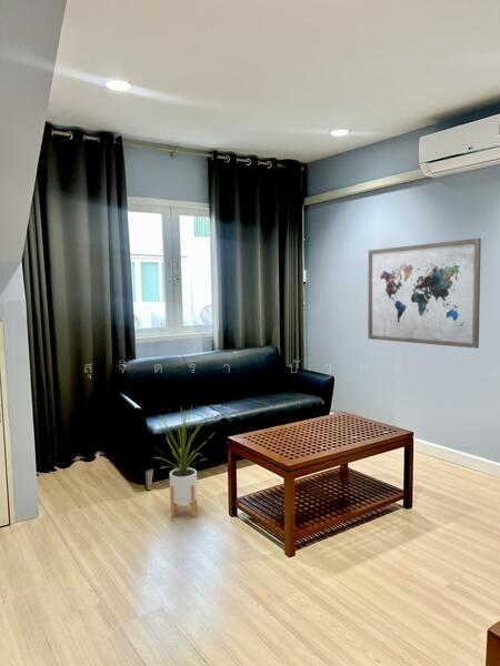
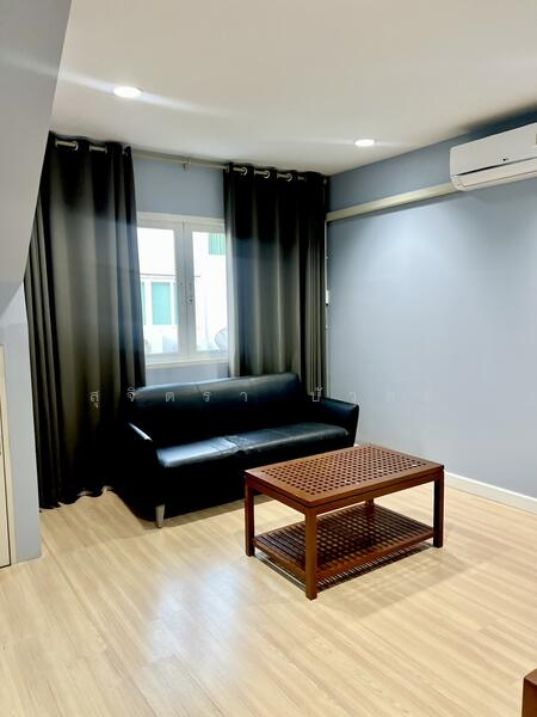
- house plant [152,405,214,518]
- wall art [367,238,482,350]
